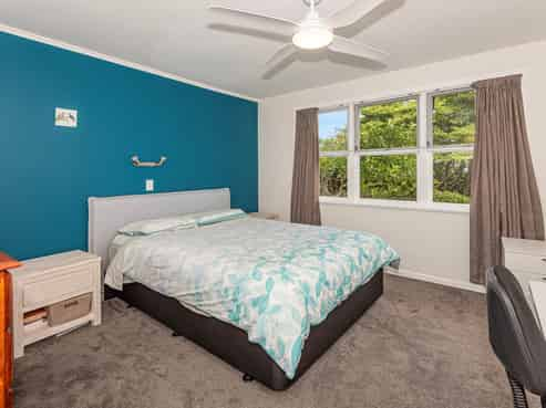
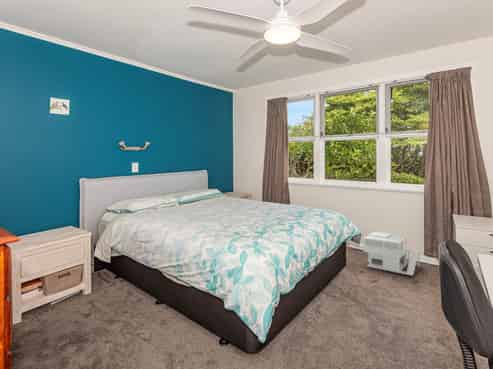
+ architectural model [363,231,420,276]
